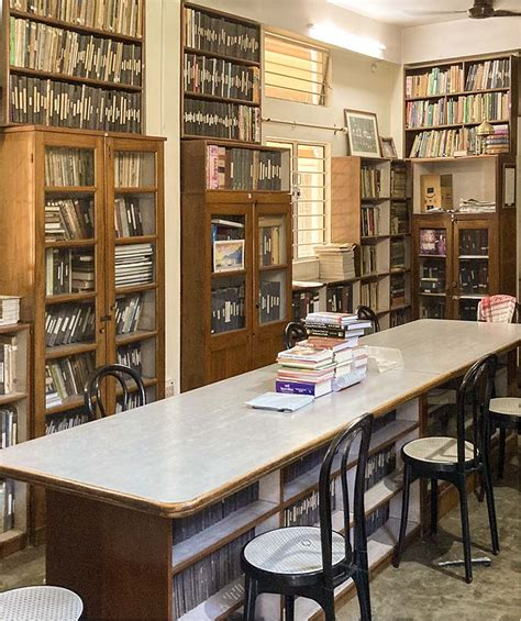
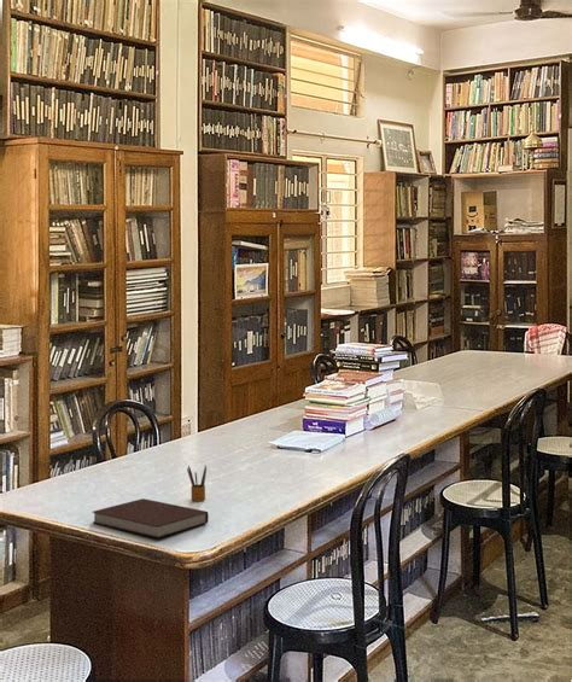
+ notebook [92,497,210,540]
+ pencil box [186,465,208,502]
